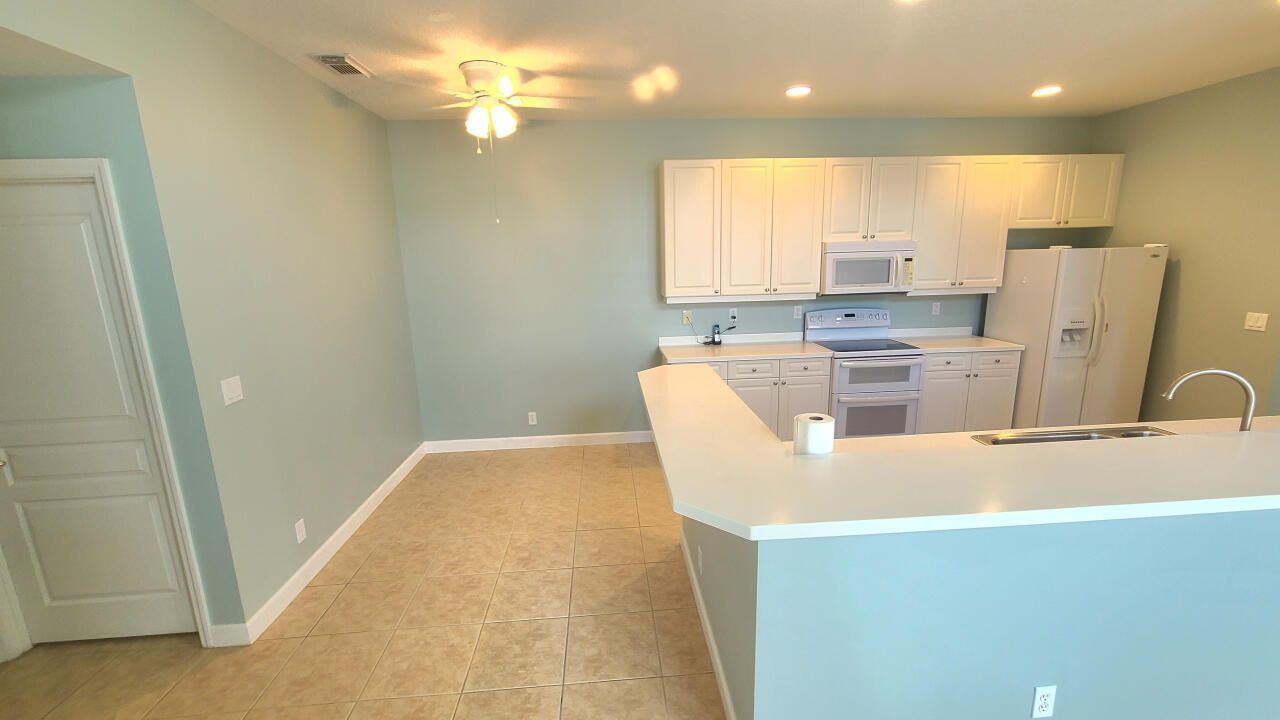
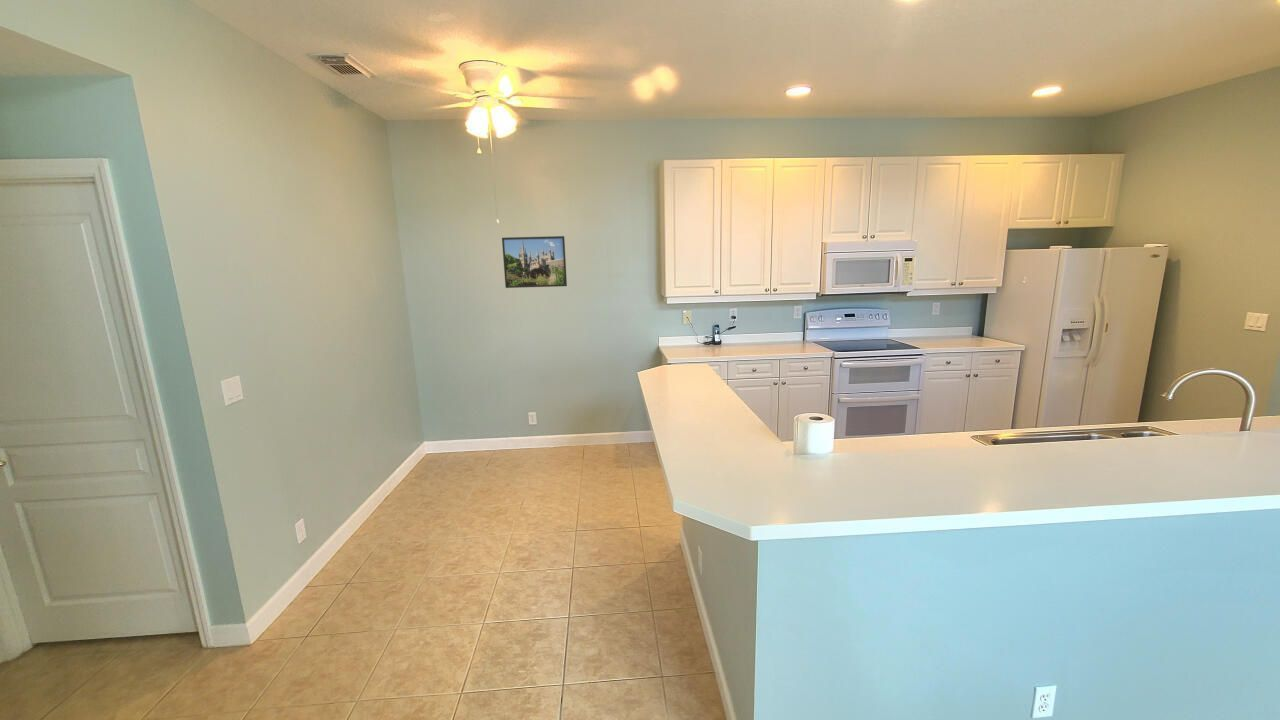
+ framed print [501,235,568,289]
